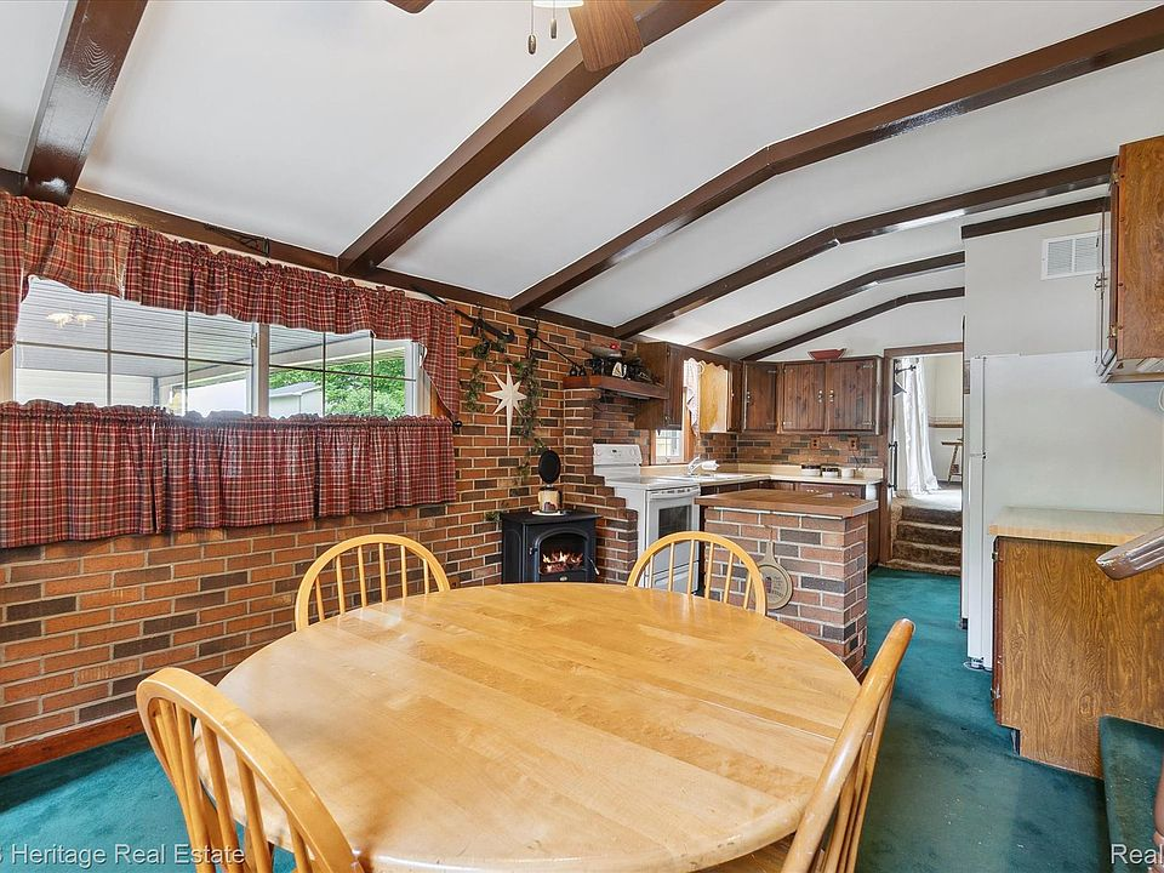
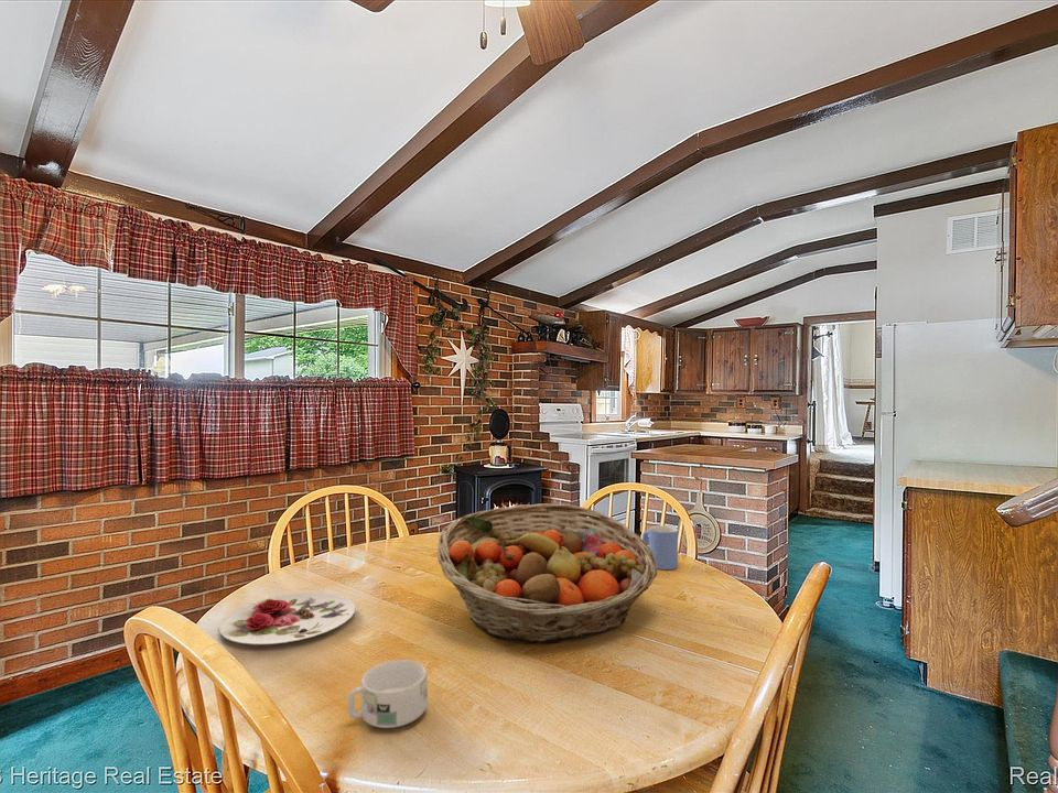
+ mug [347,659,429,729]
+ fruit basket [436,502,659,644]
+ mug [641,524,679,571]
+ plate [218,591,356,645]
